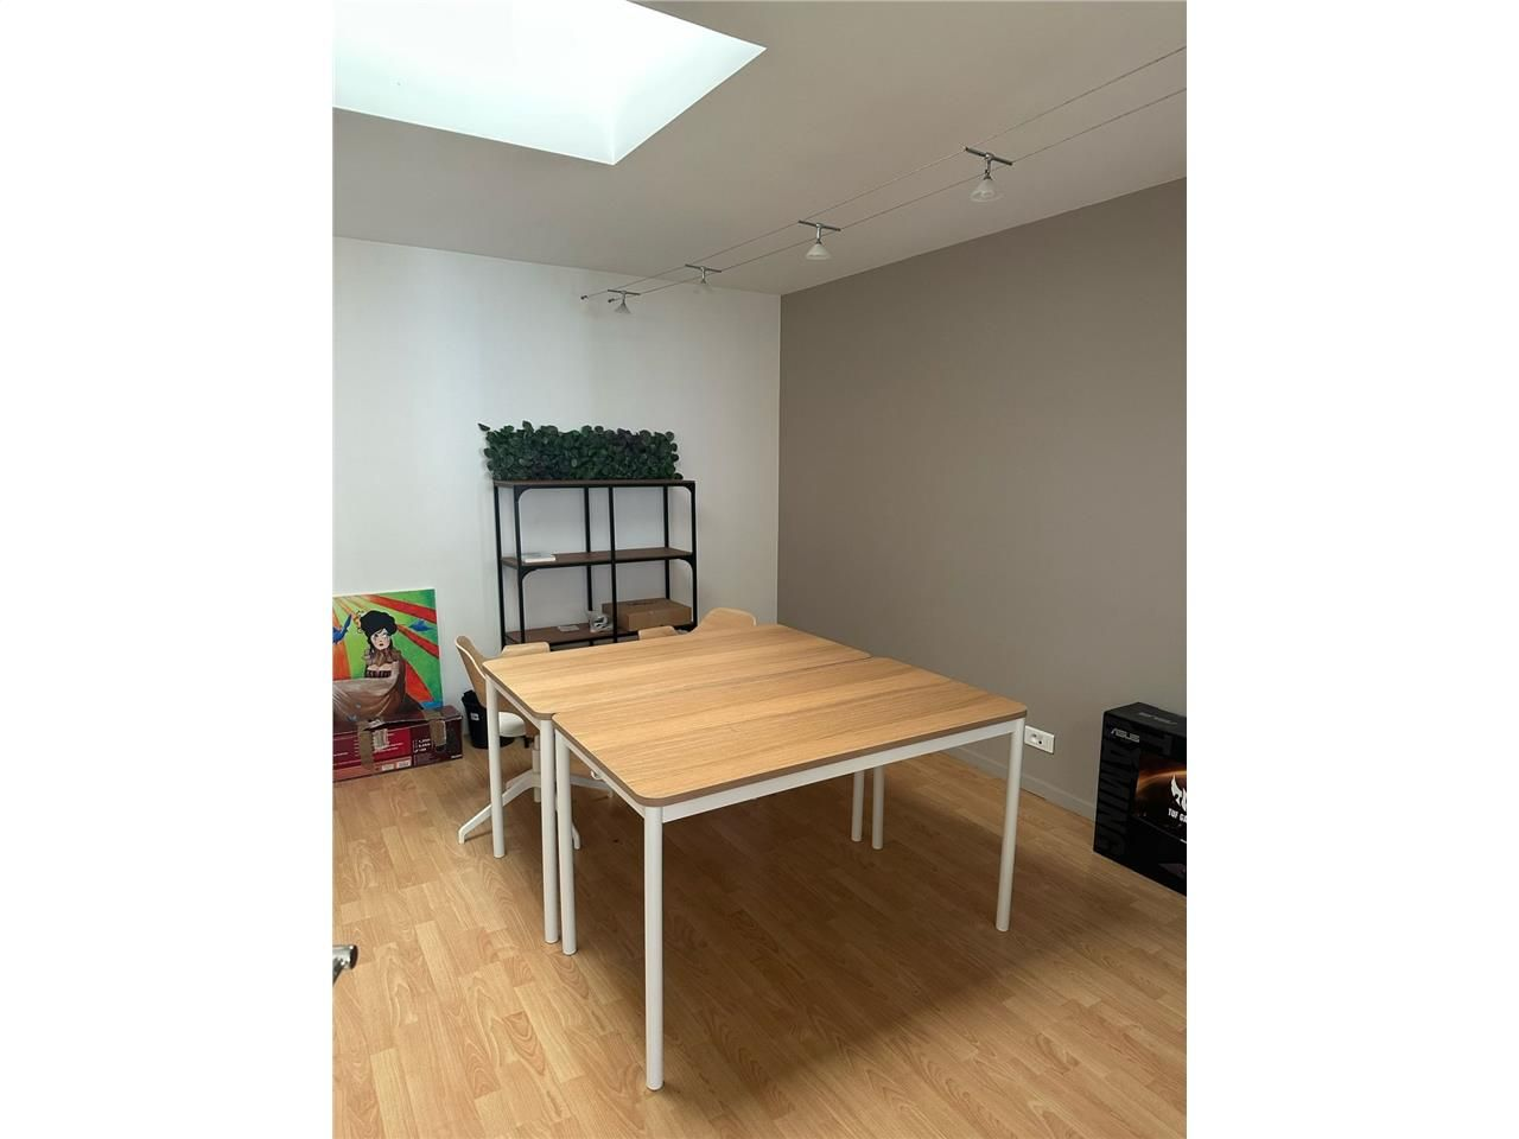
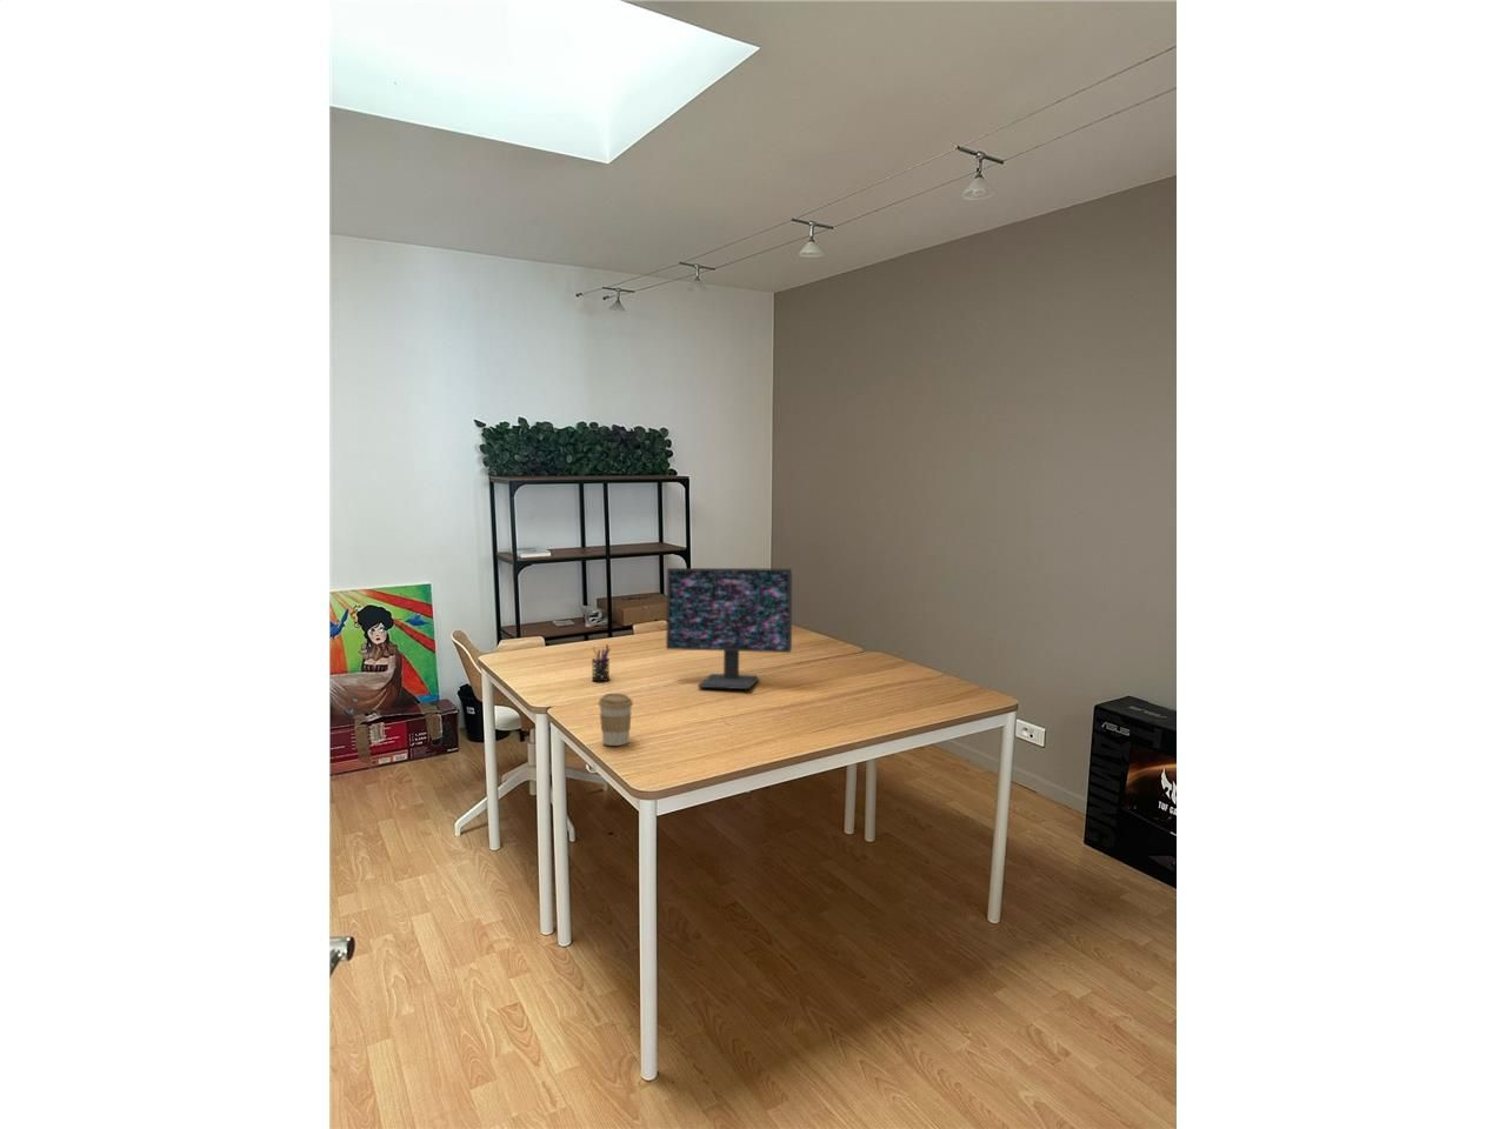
+ coffee cup [598,693,634,747]
+ computer monitor [665,567,793,690]
+ pen holder [591,643,612,682]
